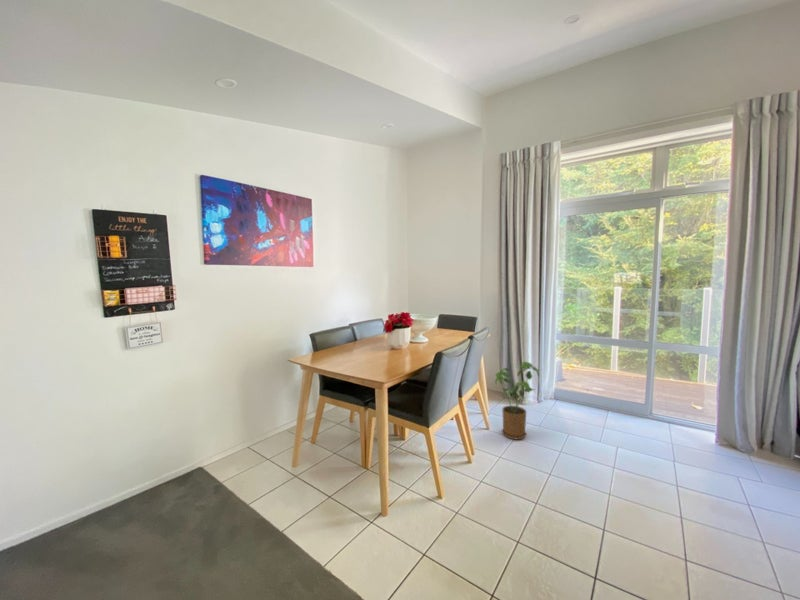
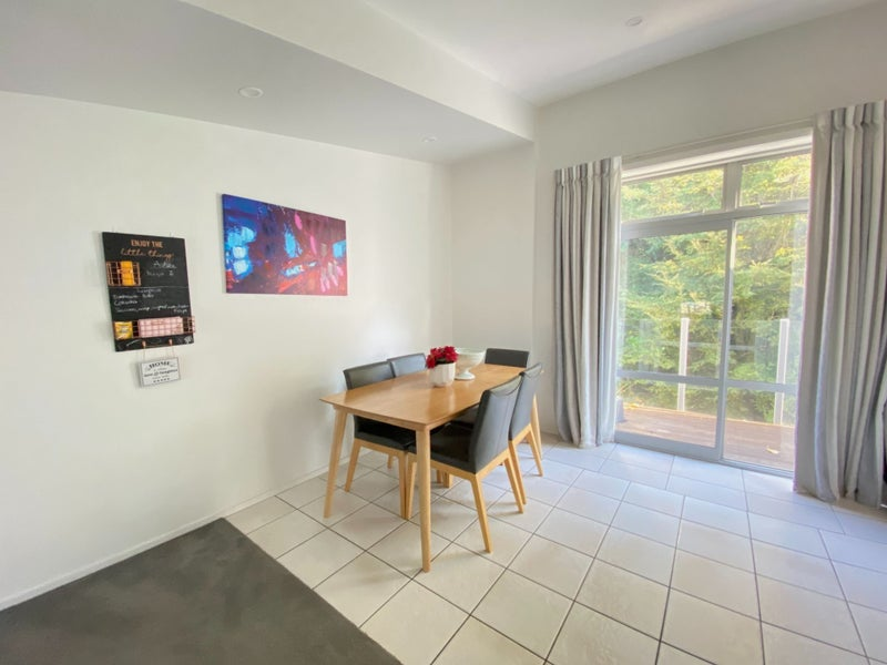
- house plant [494,360,541,441]
